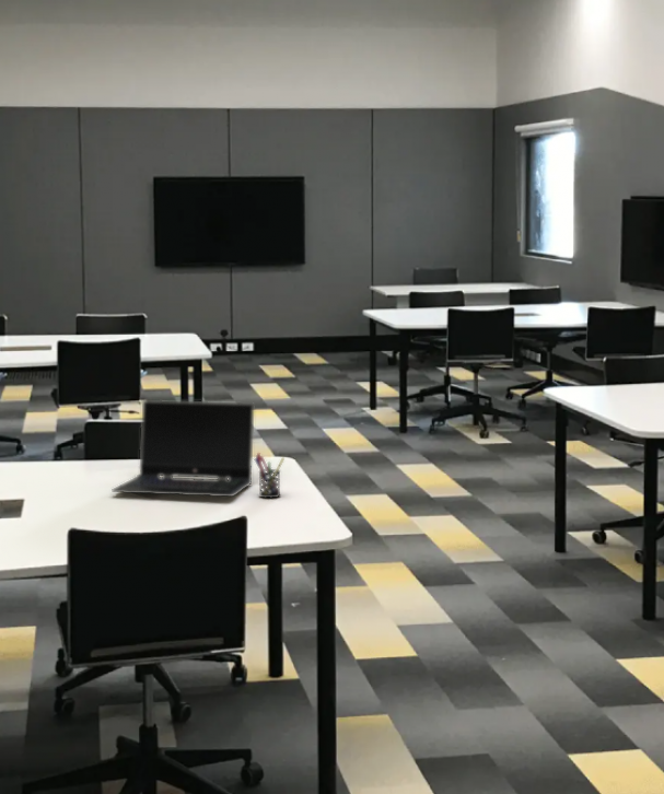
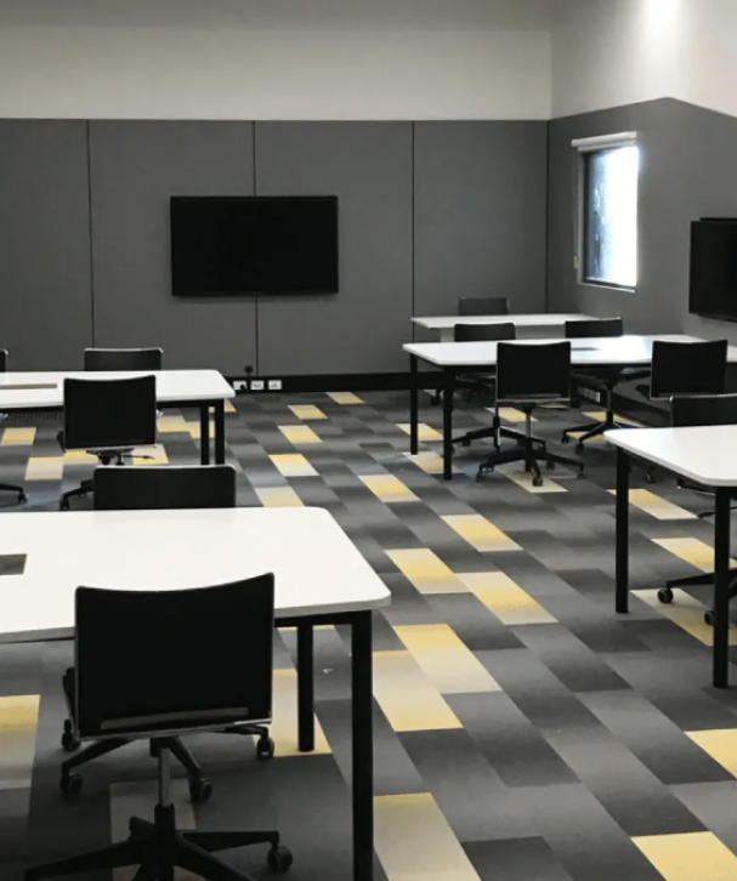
- laptop computer [110,399,256,498]
- pen holder [254,452,286,499]
